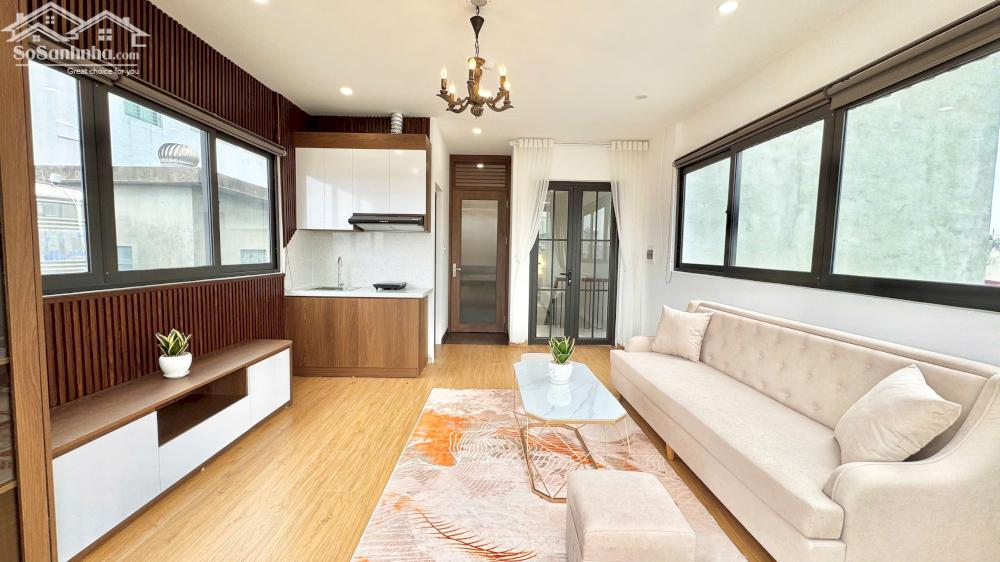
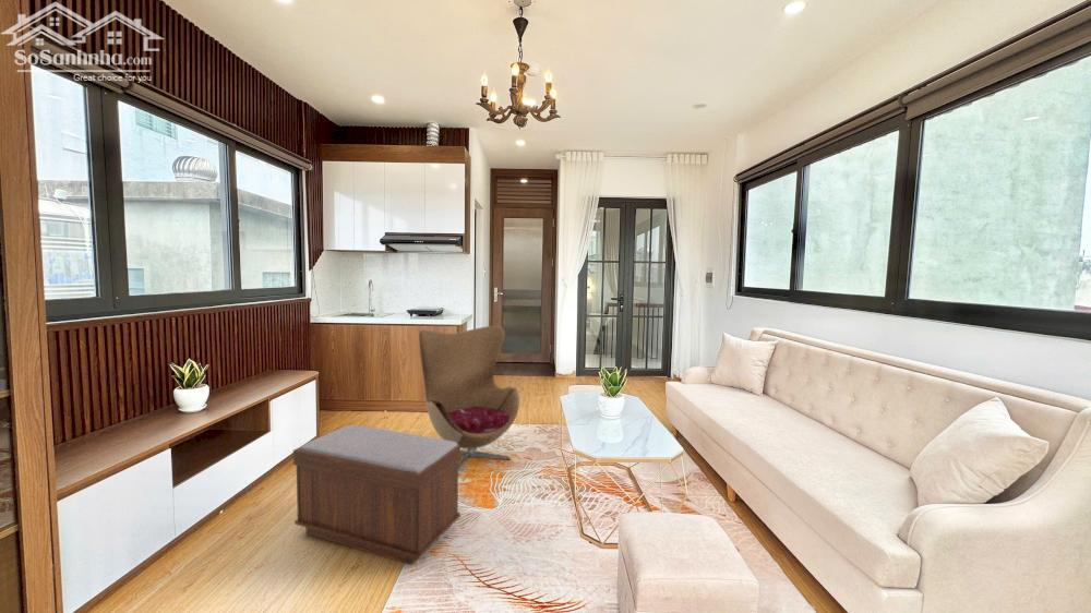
+ bench [292,423,461,566]
+ armchair [418,325,520,472]
